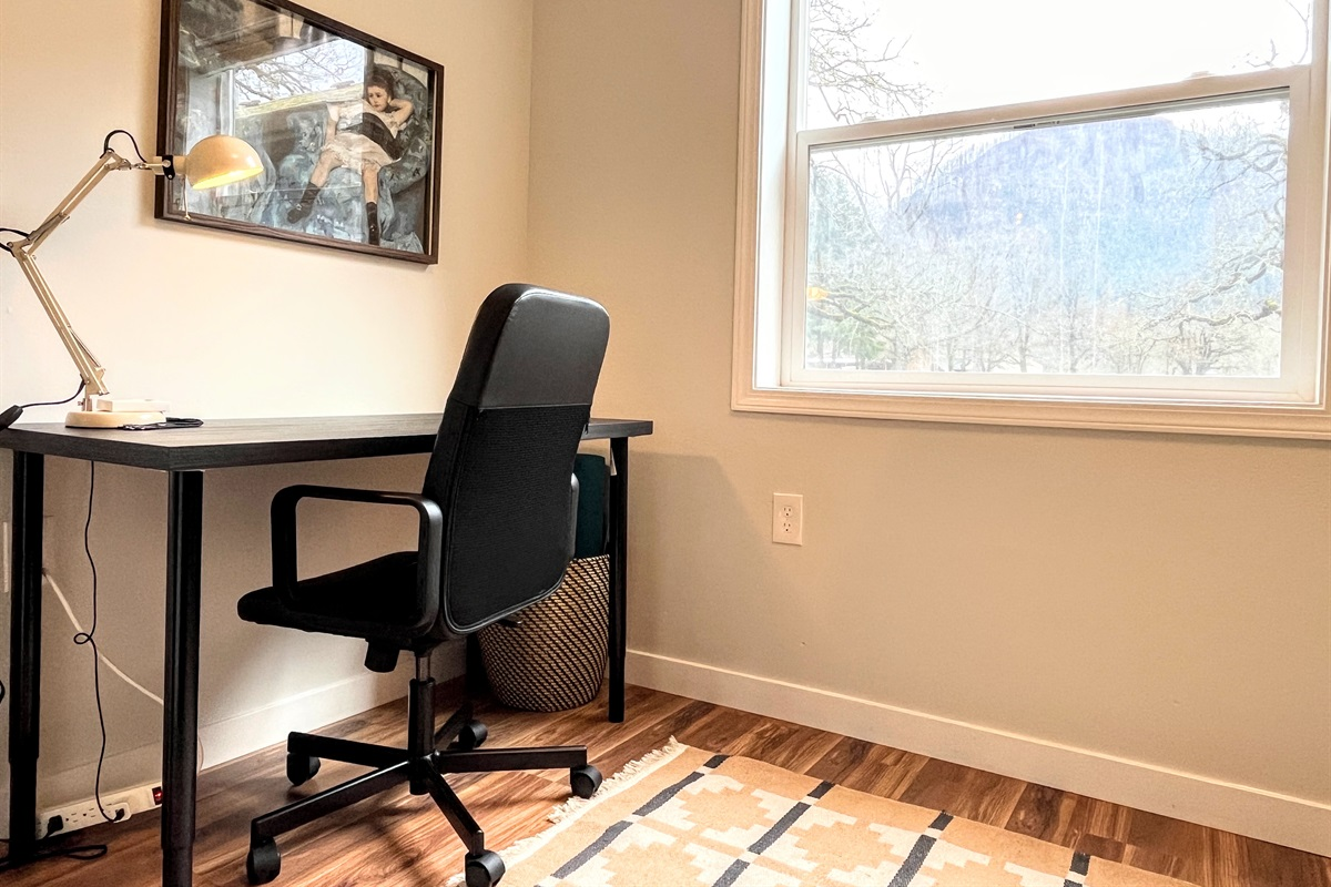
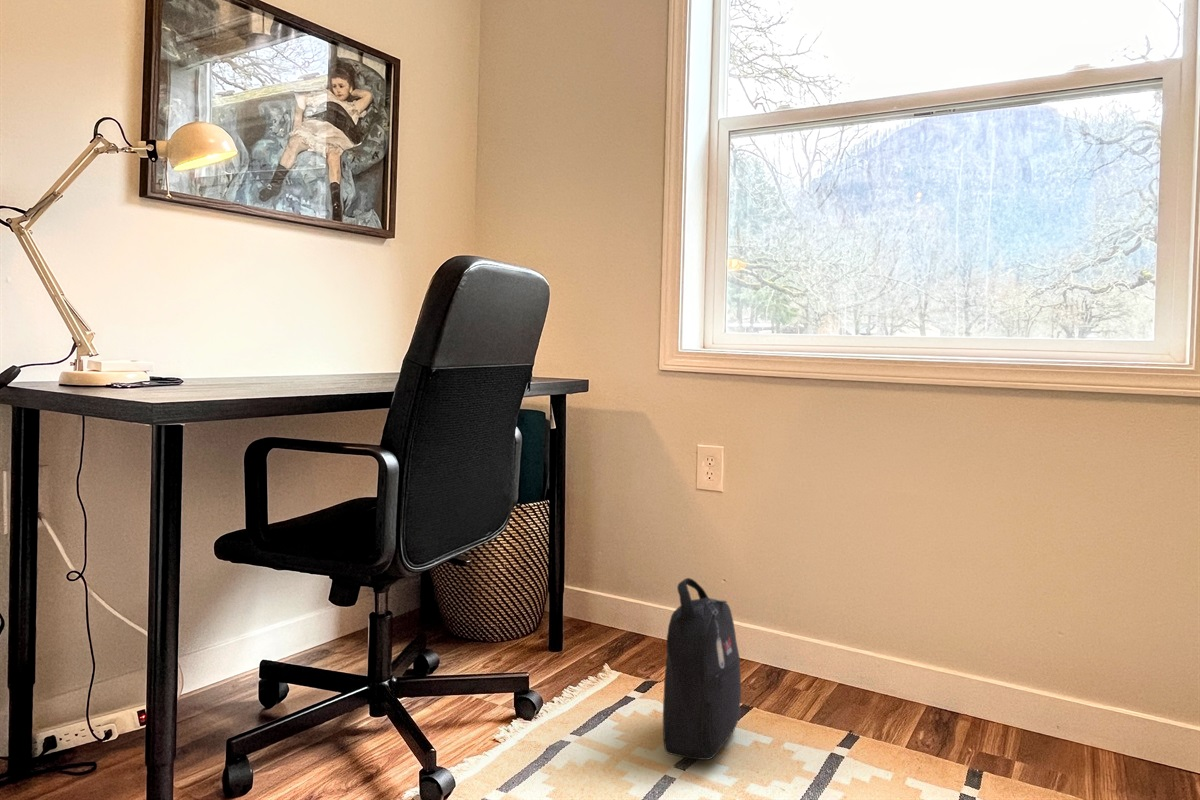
+ backpack [662,577,742,761]
